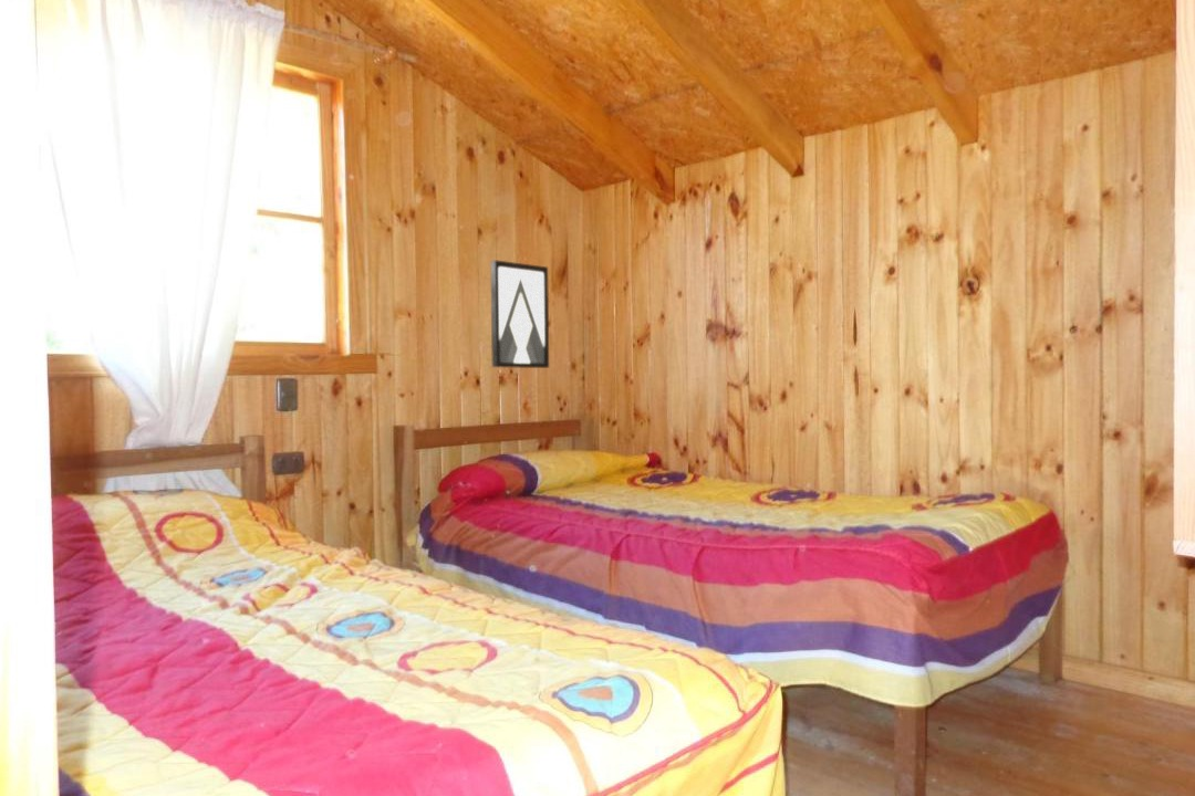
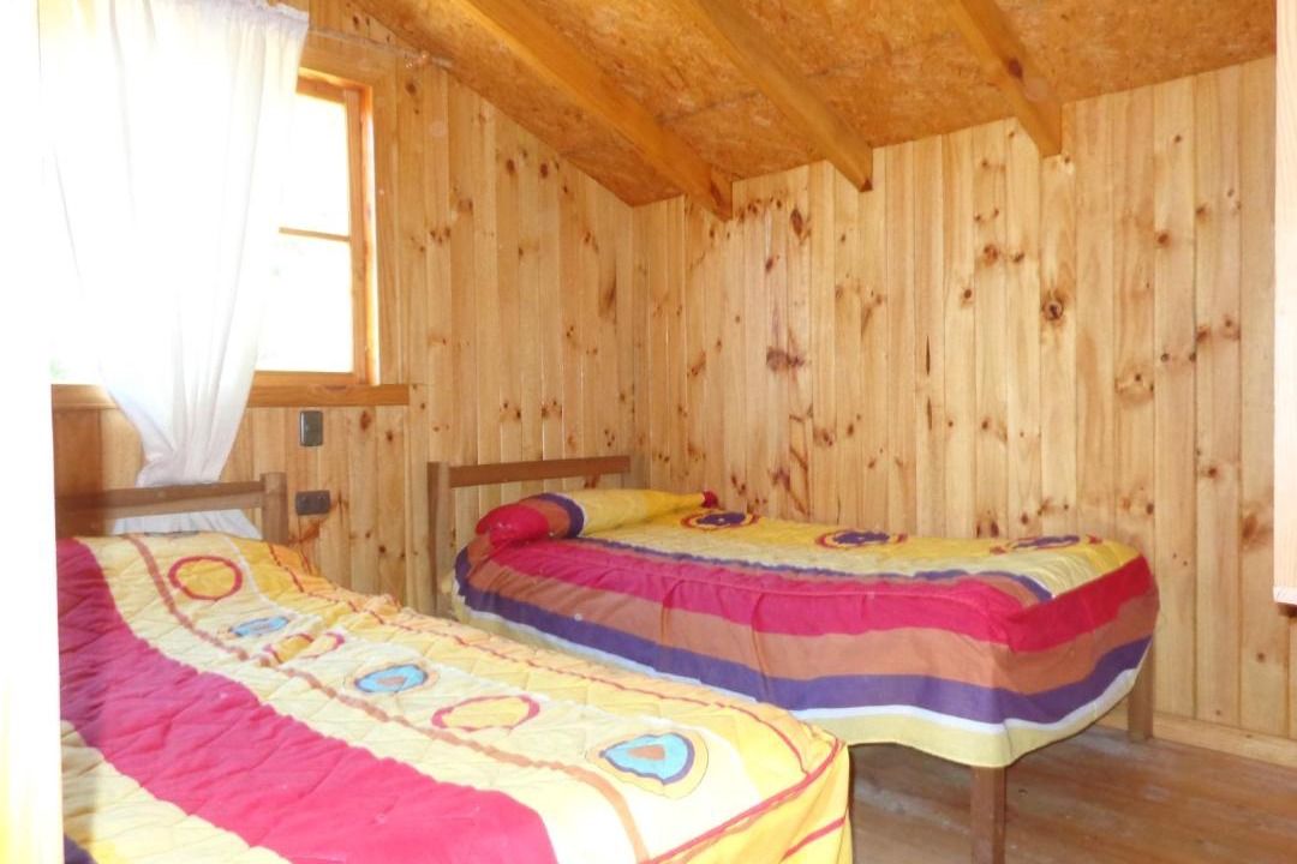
- wall art [489,259,550,369]
